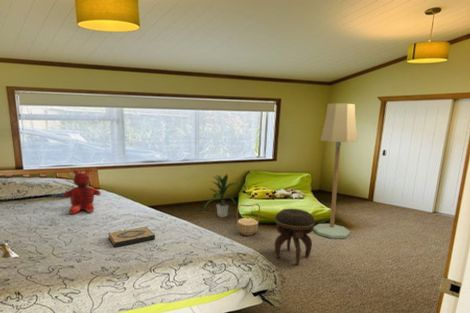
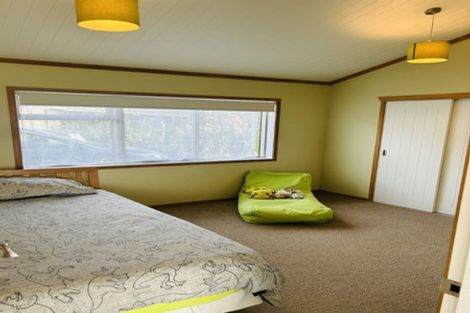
- footstool [274,208,316,266]
- floor lamp [313,103,359,240]
- teddy bear [62,168,102,215]
- hardback book [107,226,156,248]
- indoor plant [203,173,242,218]
- basket [236,203,261,237]
